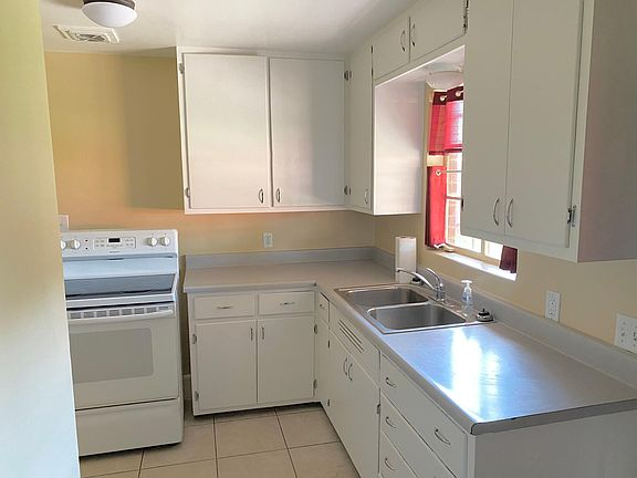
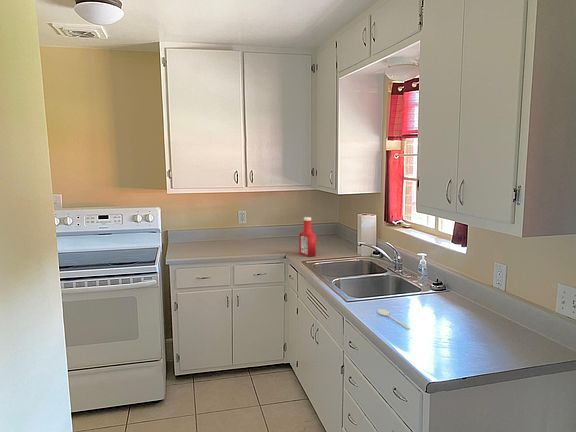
+ soap bottle [298,216,317,258]
+ stirrer [377,308,411,330]
